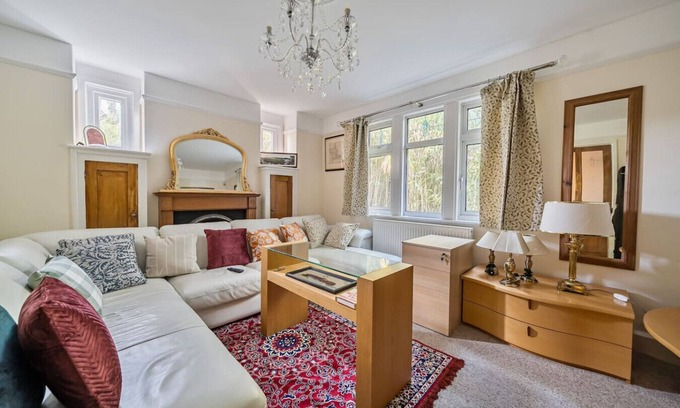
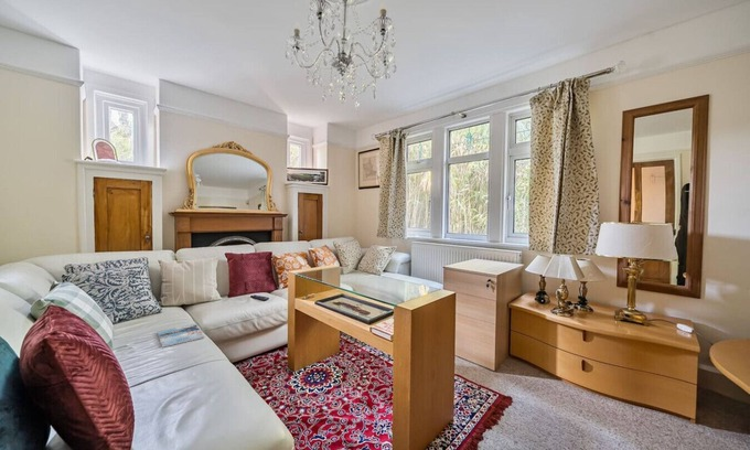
+ magazine [157,323,205,349]
